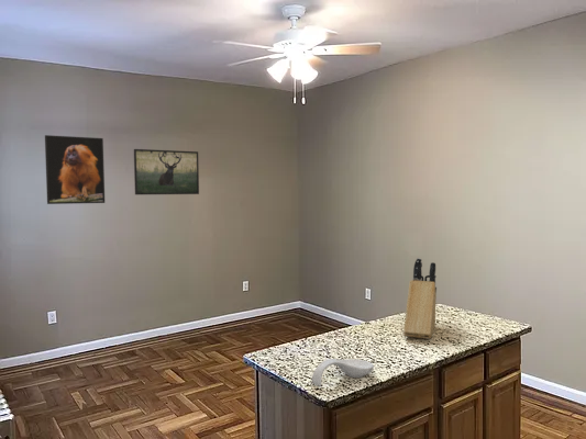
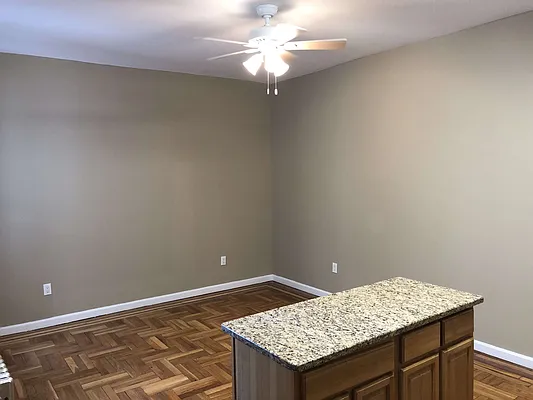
- spoon rest [311,358,375,387]
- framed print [133,148,200,195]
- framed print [44,134,106,205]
- knife block [402,257,438,340]
